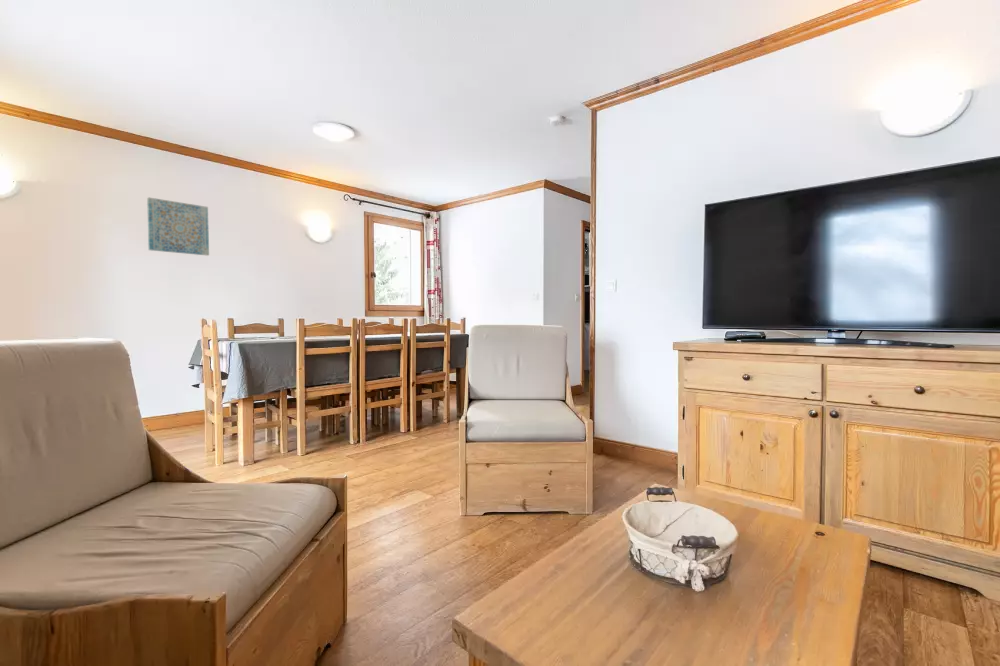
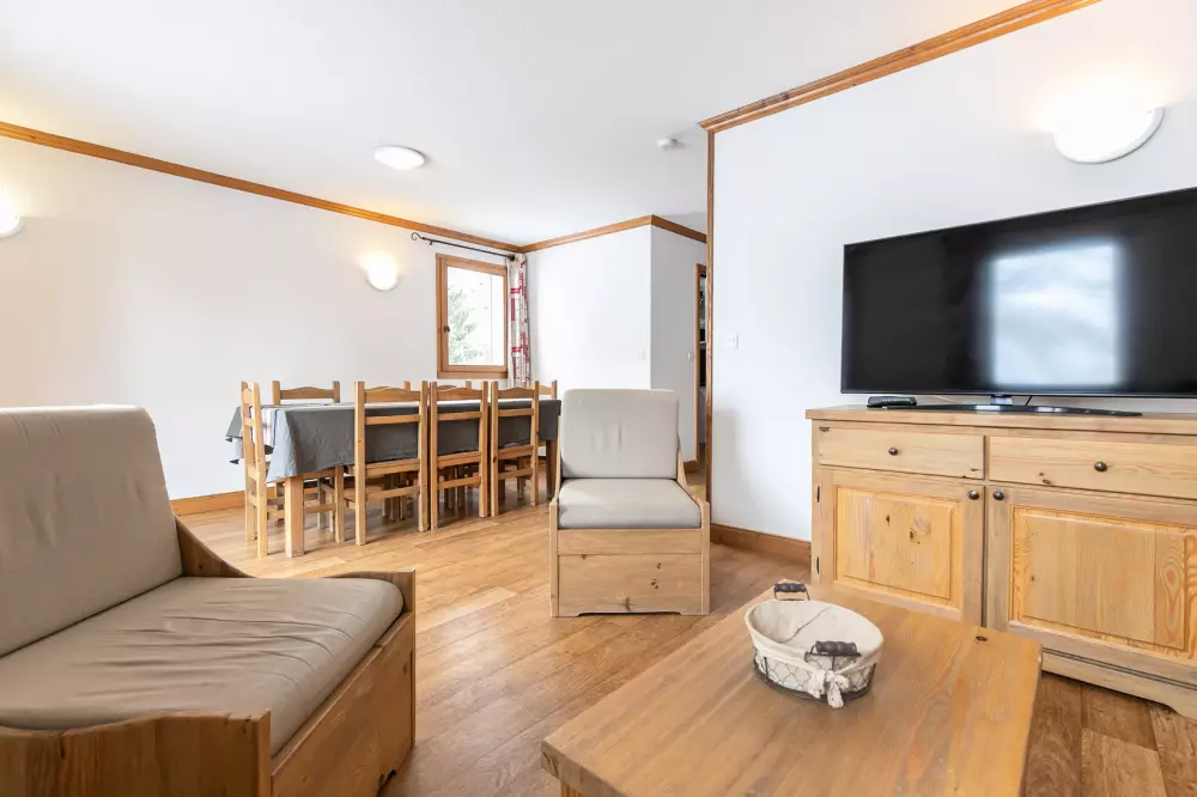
- wall art [146,196,210,257]
